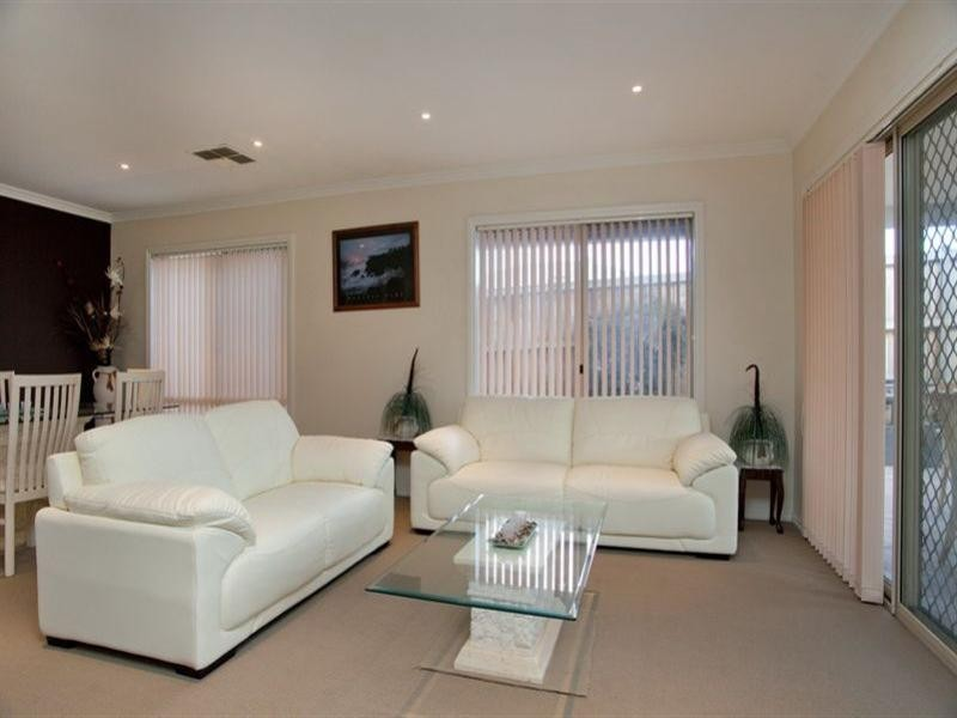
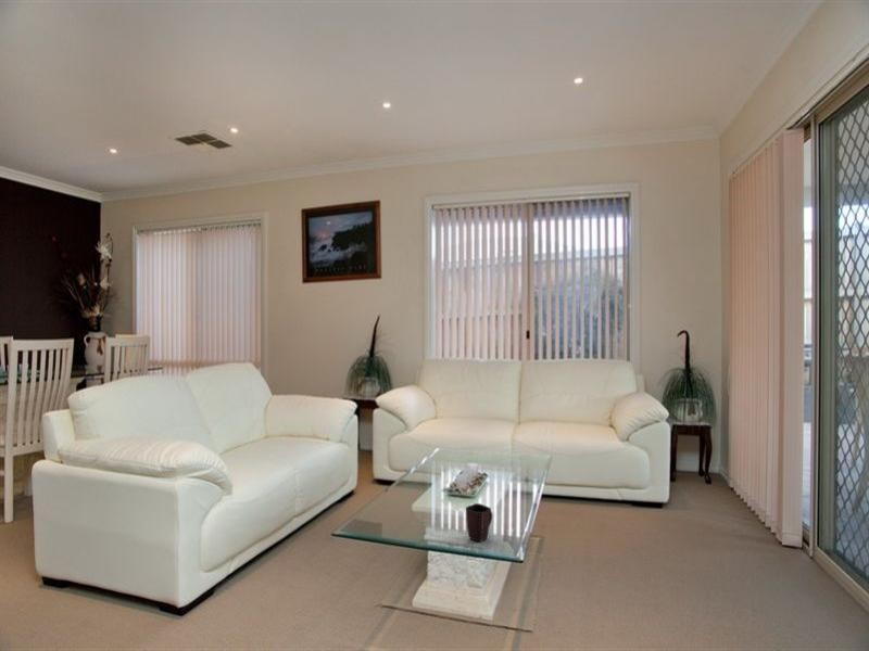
+ mug [465,502,493,542]
